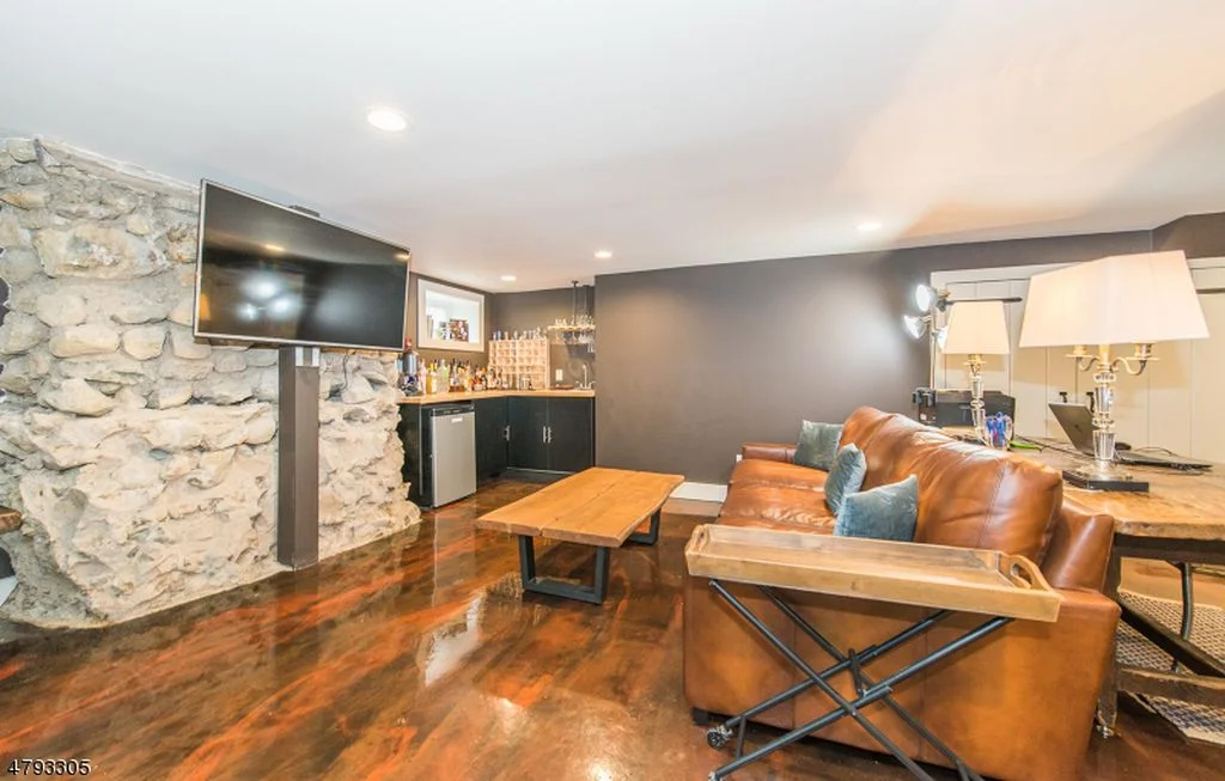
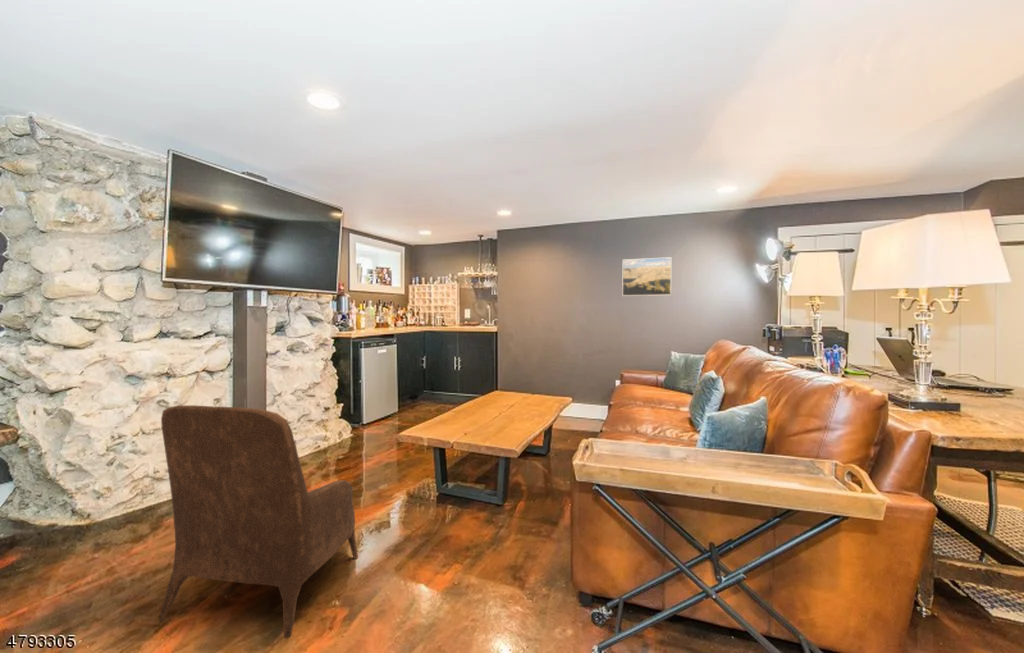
+ armchair [158,404,359,640]
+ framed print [621,256,672,297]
